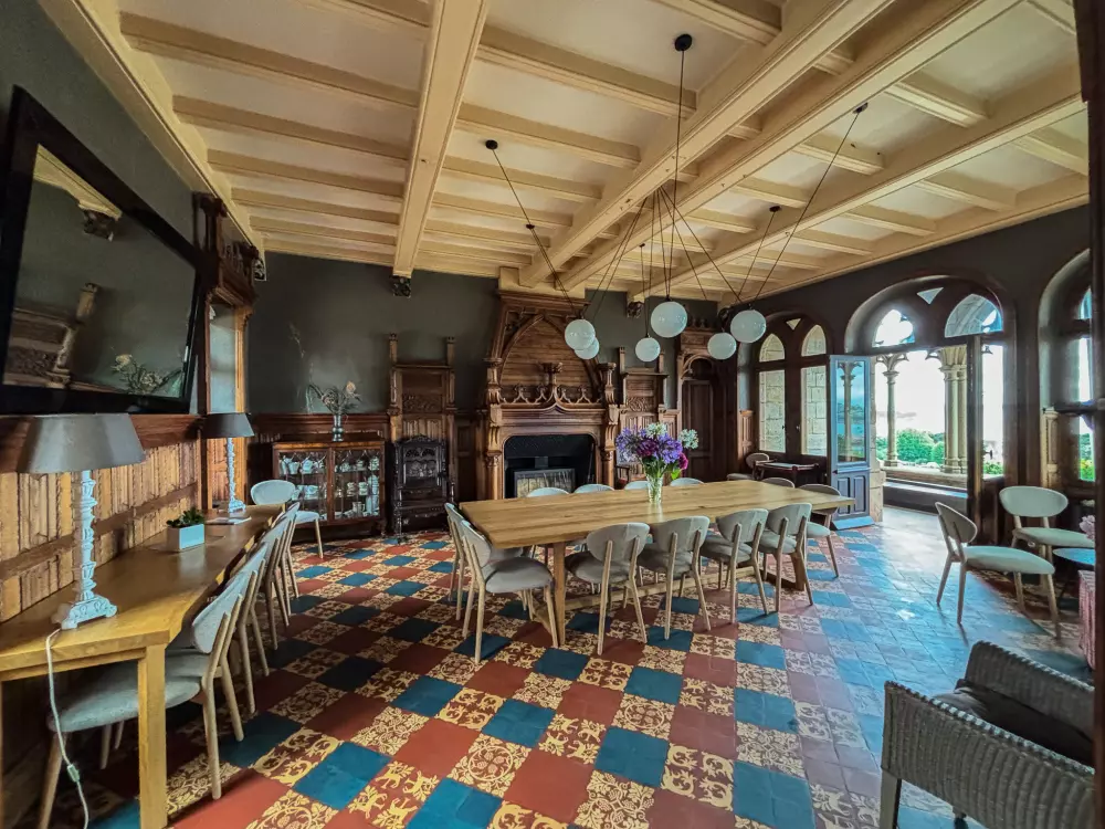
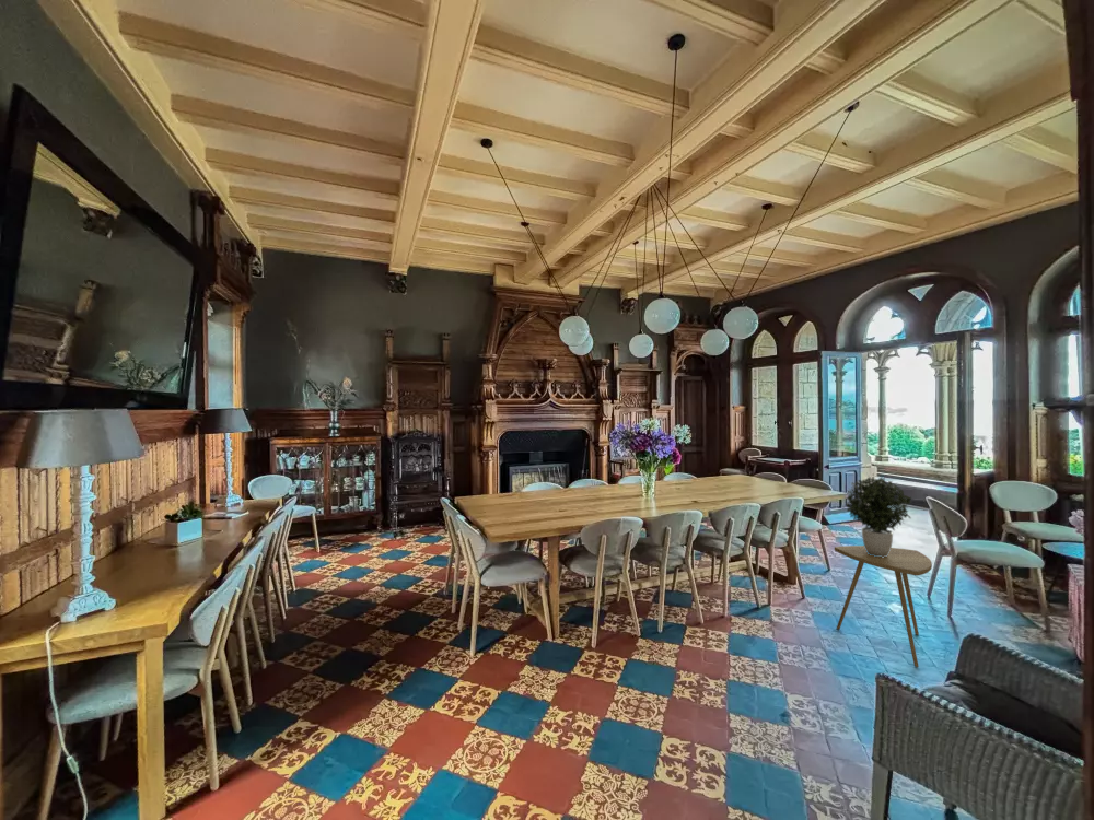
+ potted plant [842,476,912,558]
+ side table [834,544,933,668]
